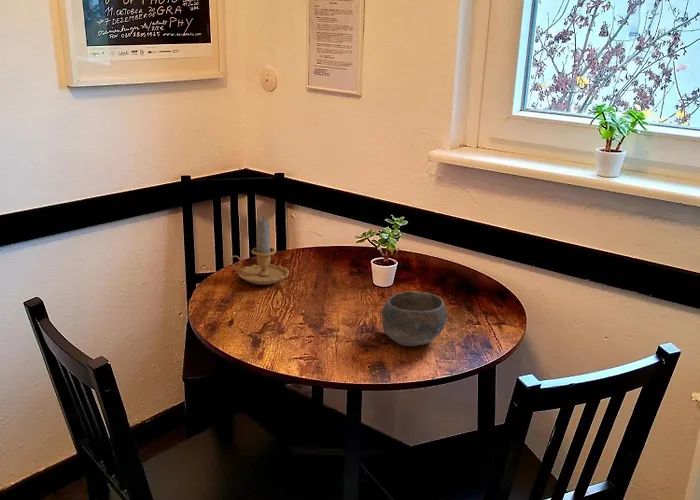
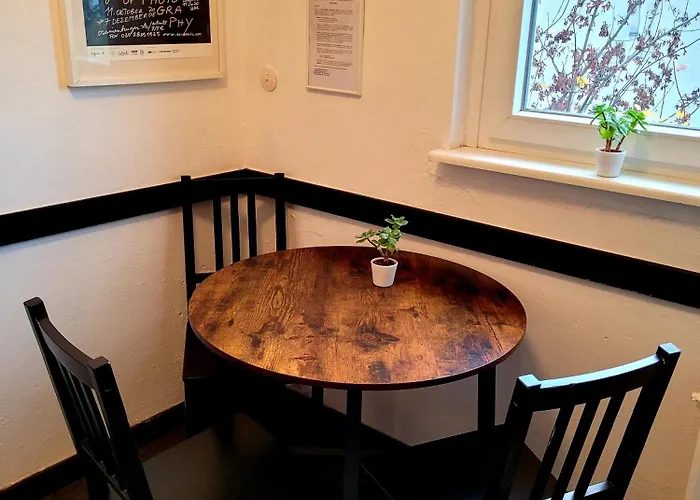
- bowl [380,290,448,347]
- candle [229,216,290,286]
